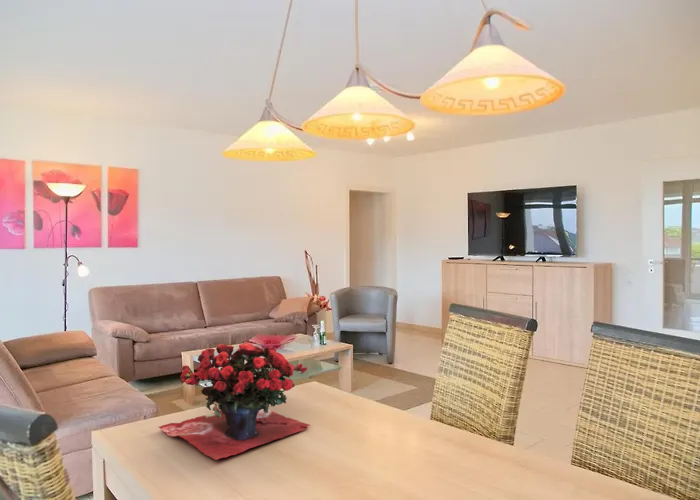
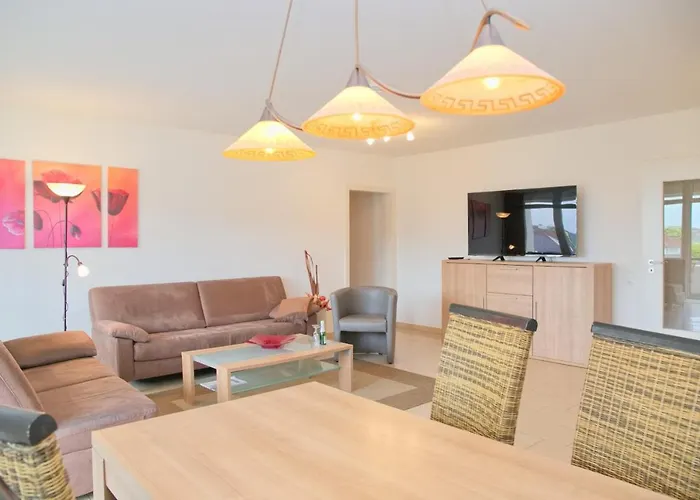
- flower arrangement [158,342,311,461]
